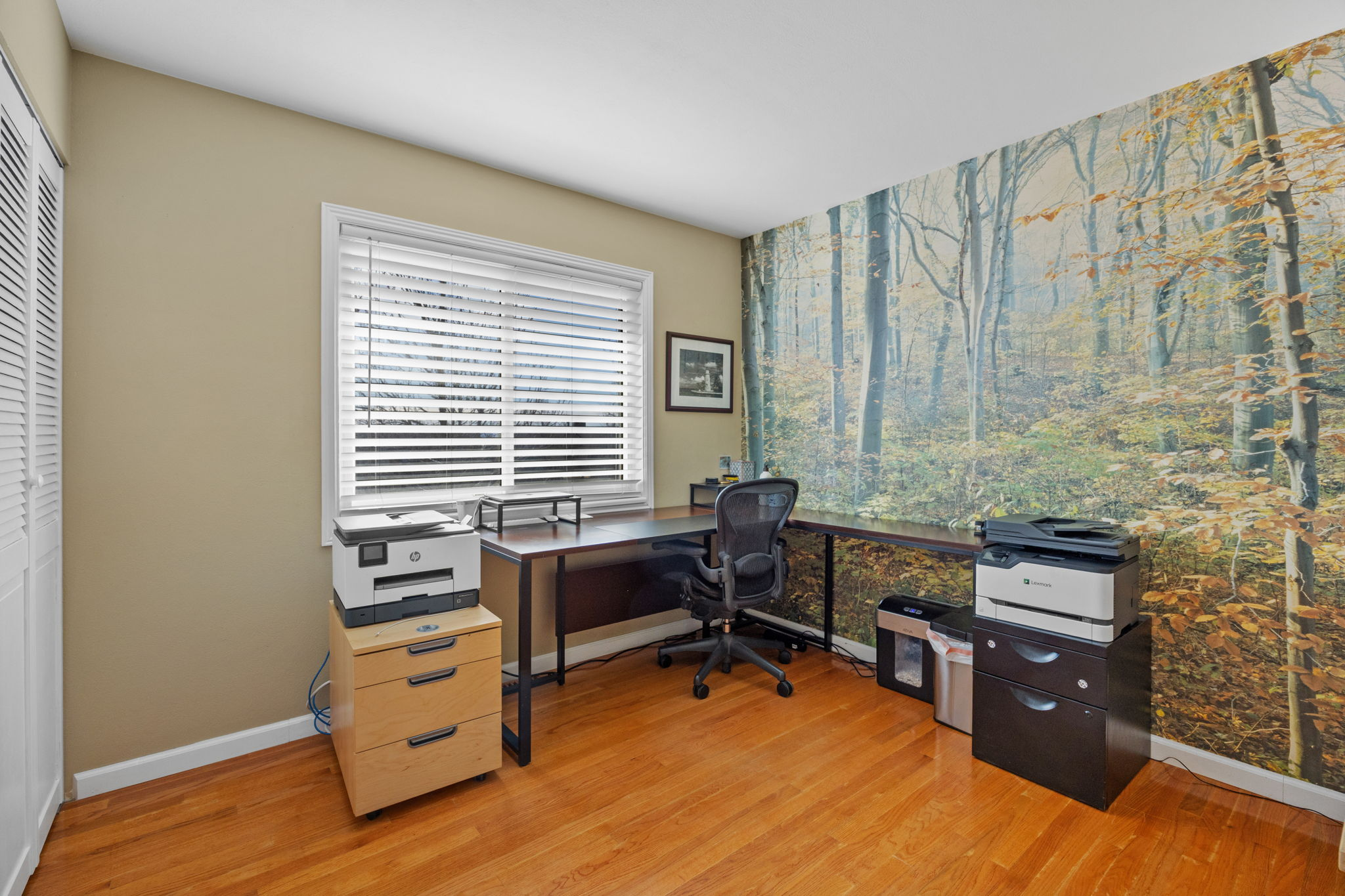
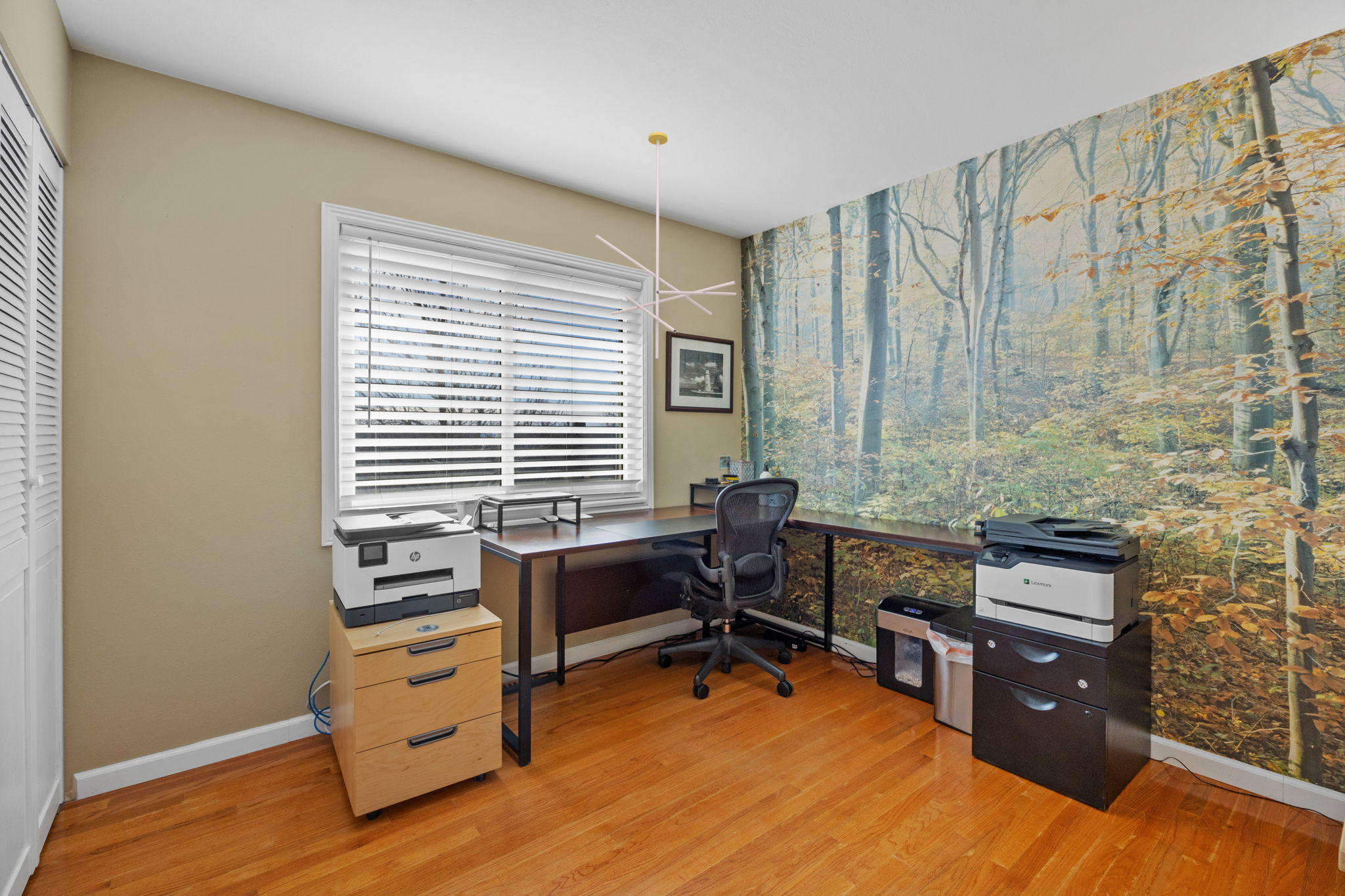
+ ceiling light fixture [594,131,737,360]
